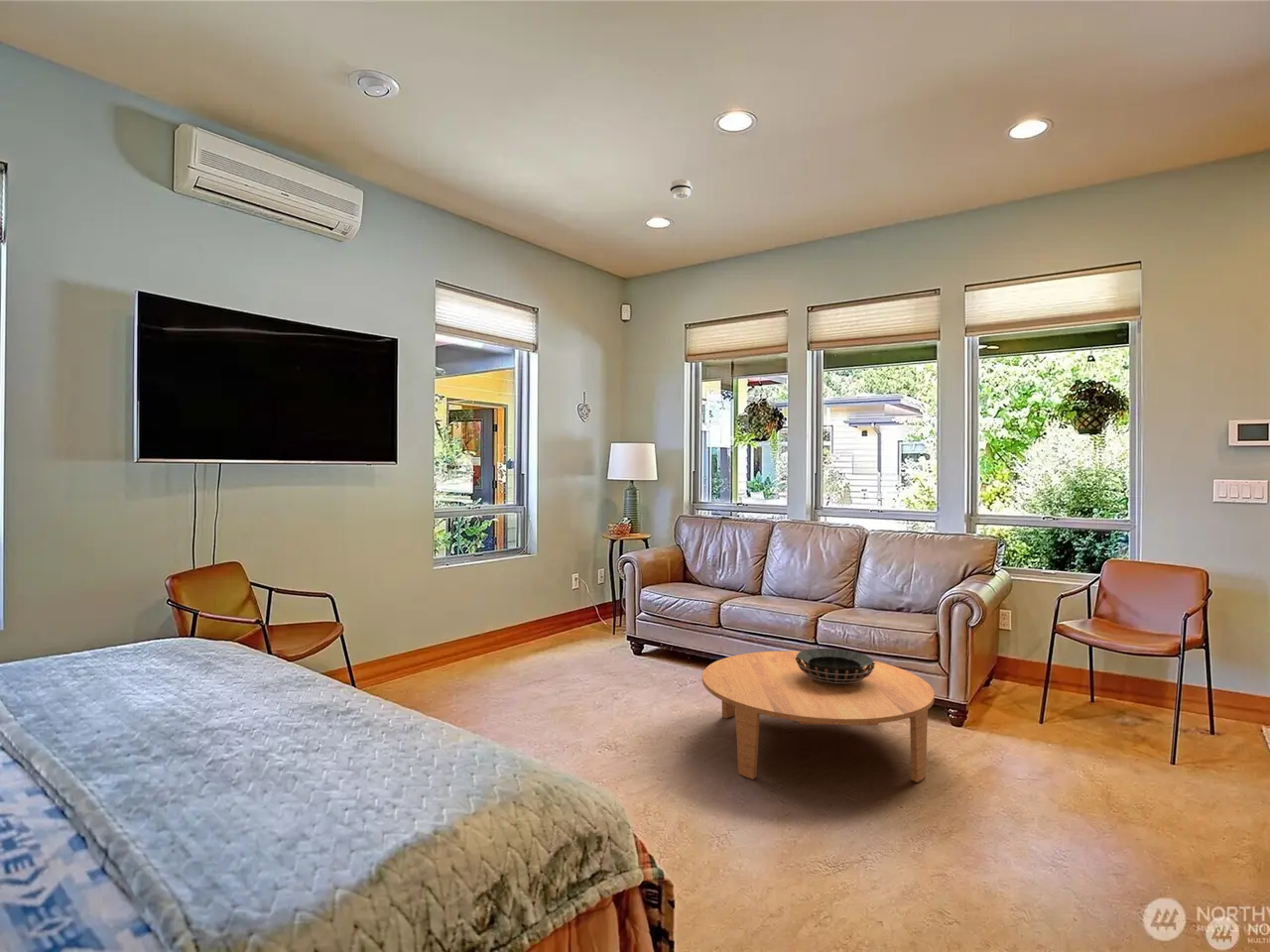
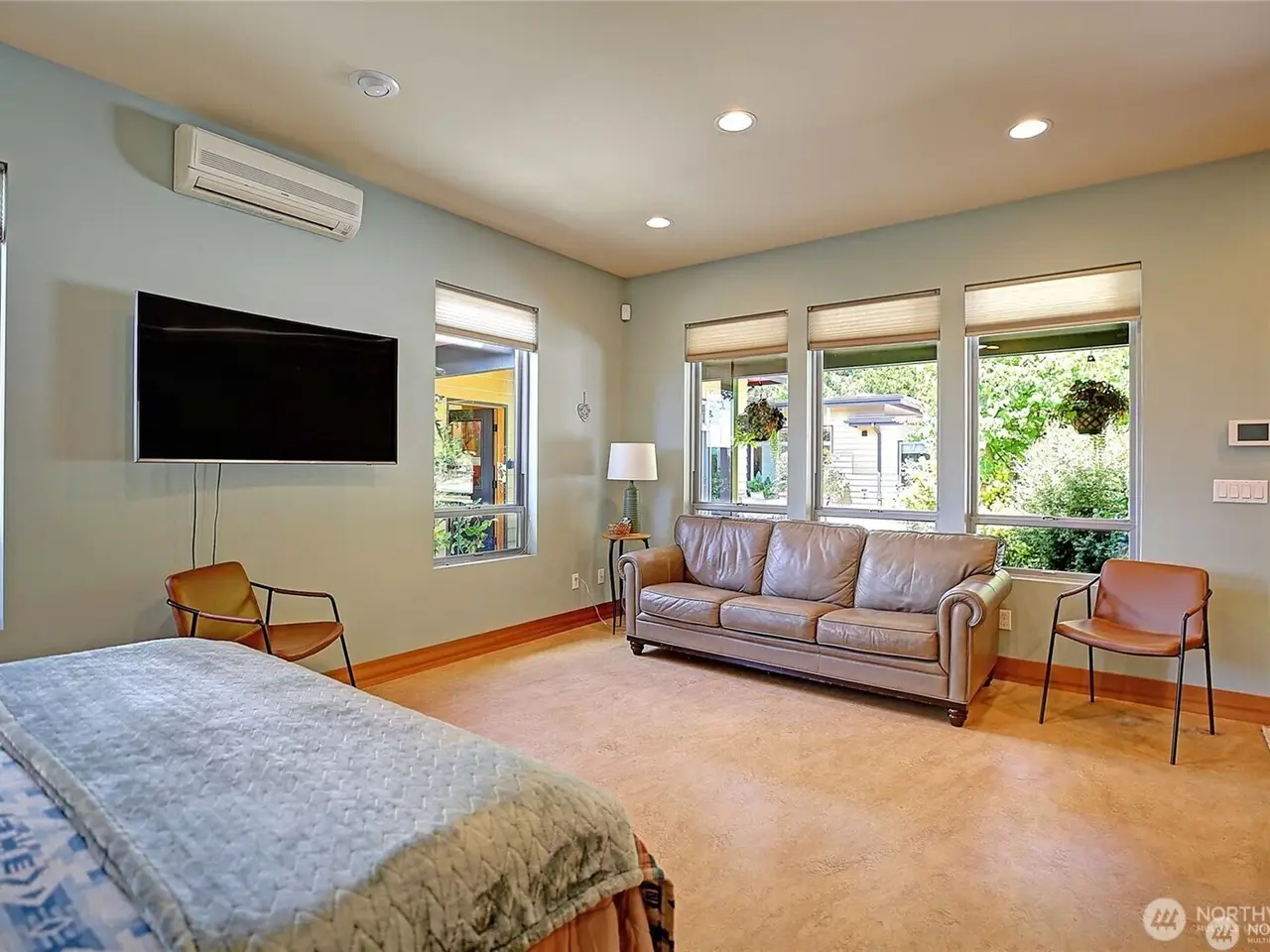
- decorative bowl [796,648,875,683]
- coffee table [701,650,936,783]
- smoke detector [669,179,693,200]
